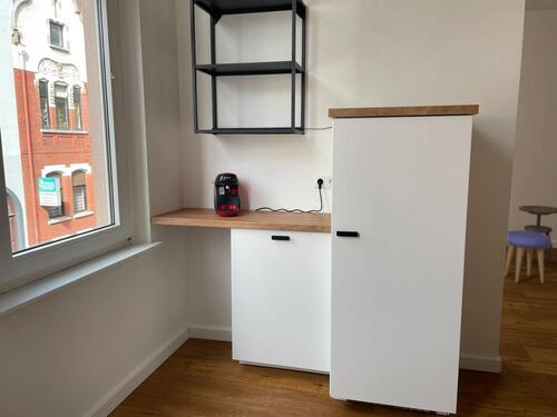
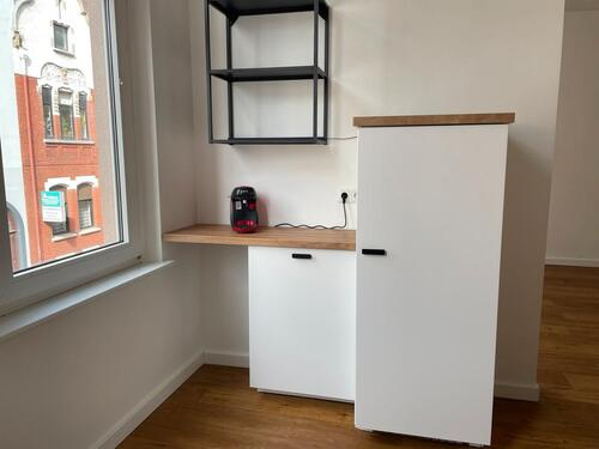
- side table [518,205,557,264]
- stool [504,229,553,284]
